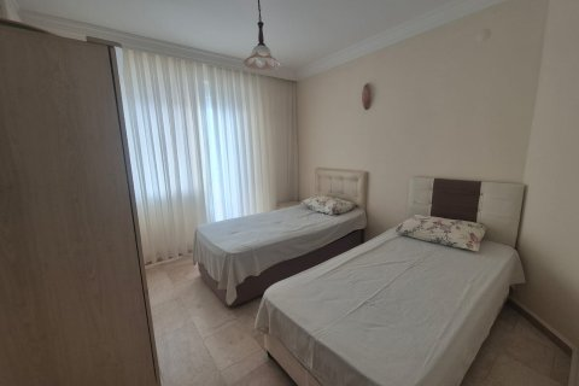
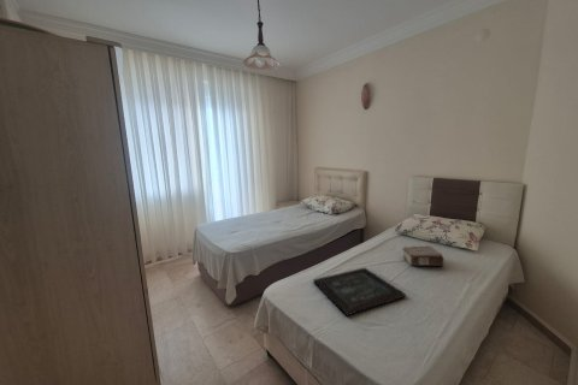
+ tray [312,267,407,316]
+ book [401,244,446,267]
